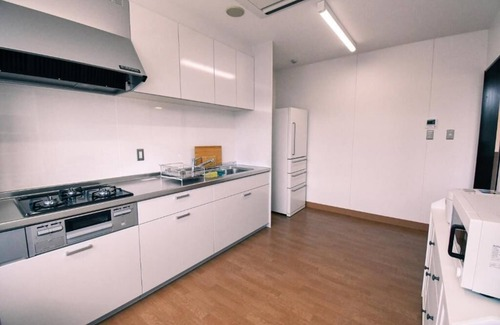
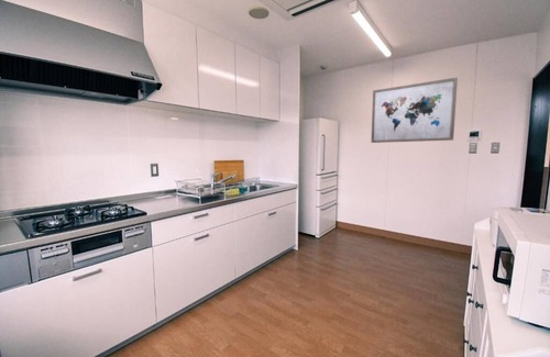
+ wall art [371,77,459,144]
